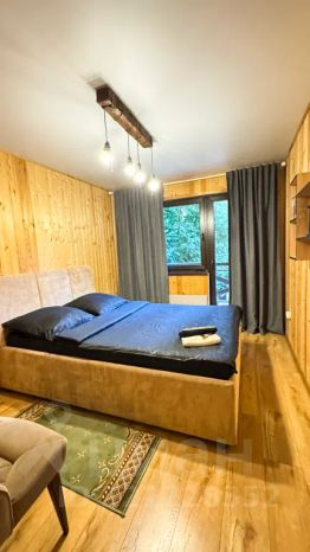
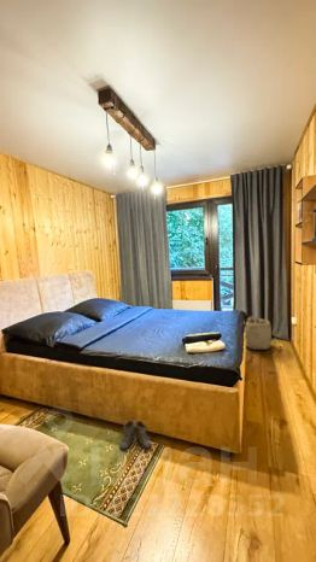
+ basket [245,315,273,351]
+ boots [118,420,153,452]
